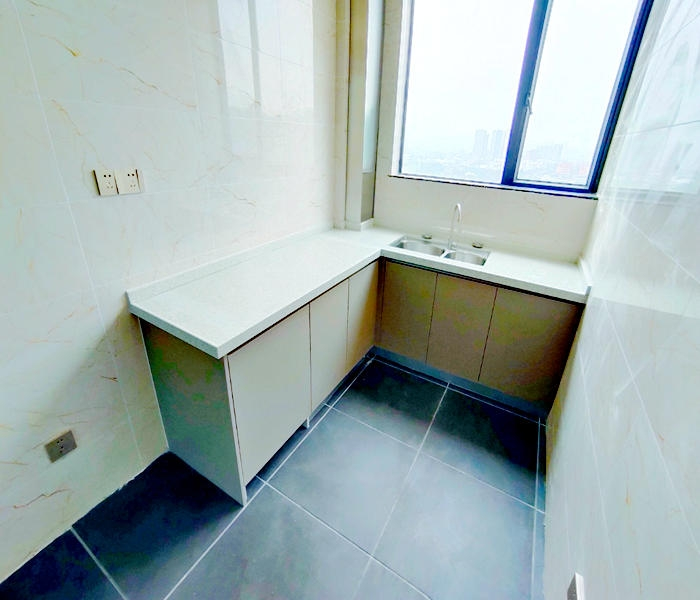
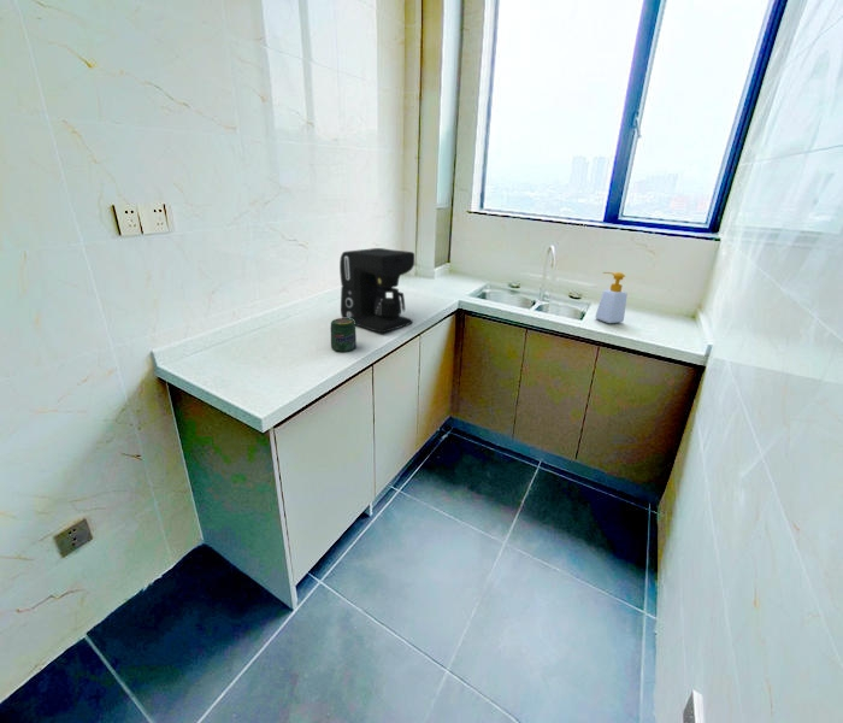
+ jar [329,317,358,353]
+ soap bottle [594,271,629,324]
+ coffee maker [338,247,415,334]
